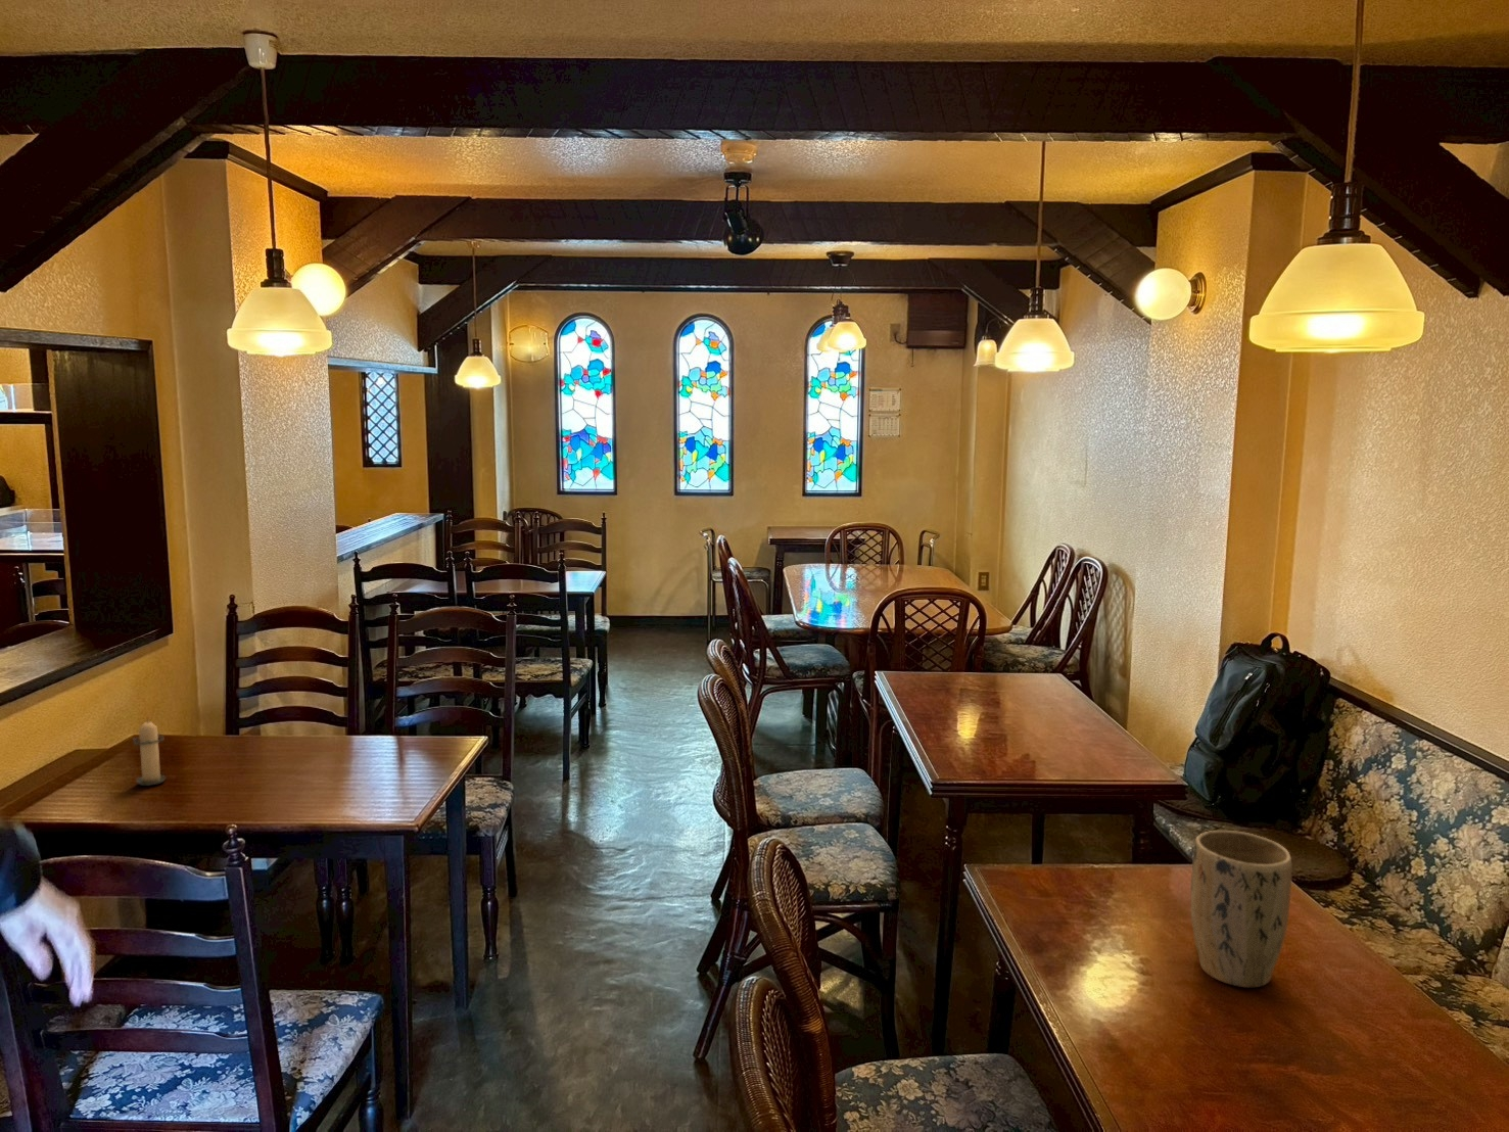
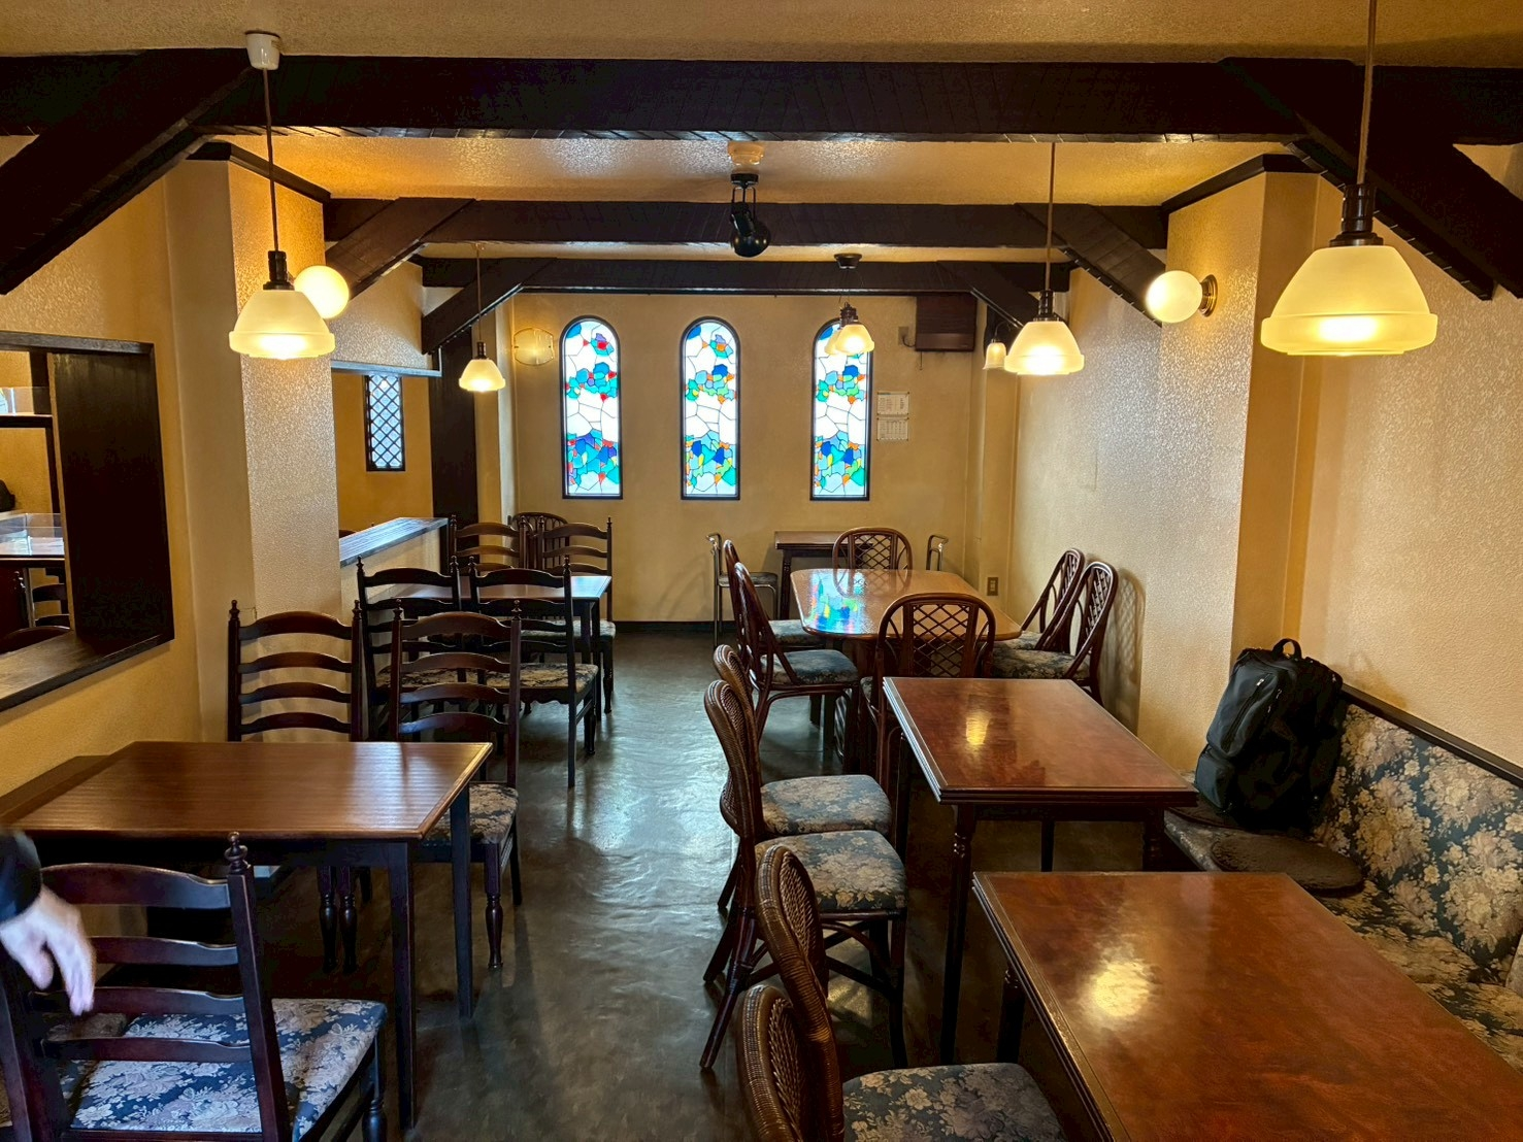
- candle [132,716,169,787]
- plant pot [1190,830,1293,989]
